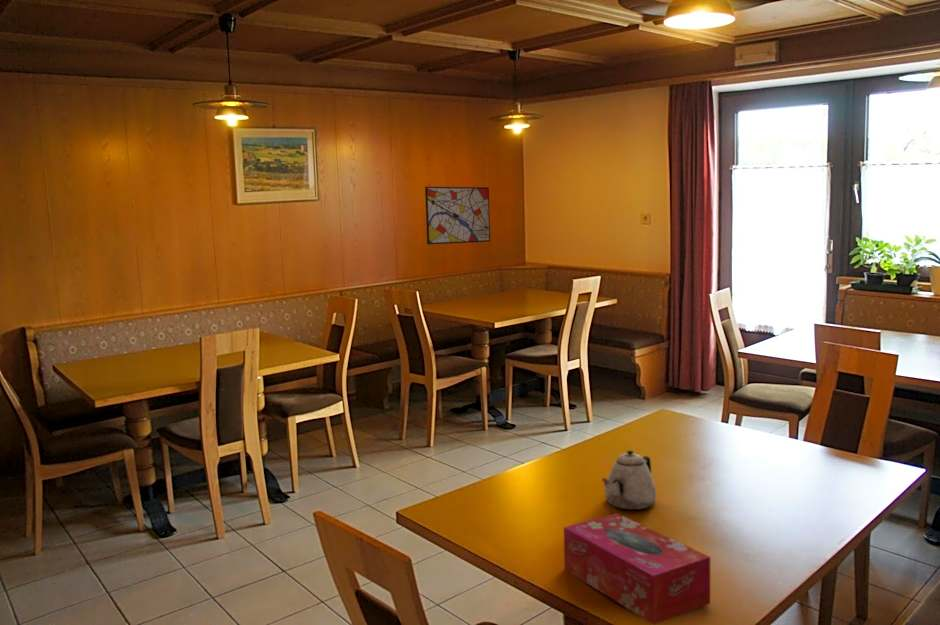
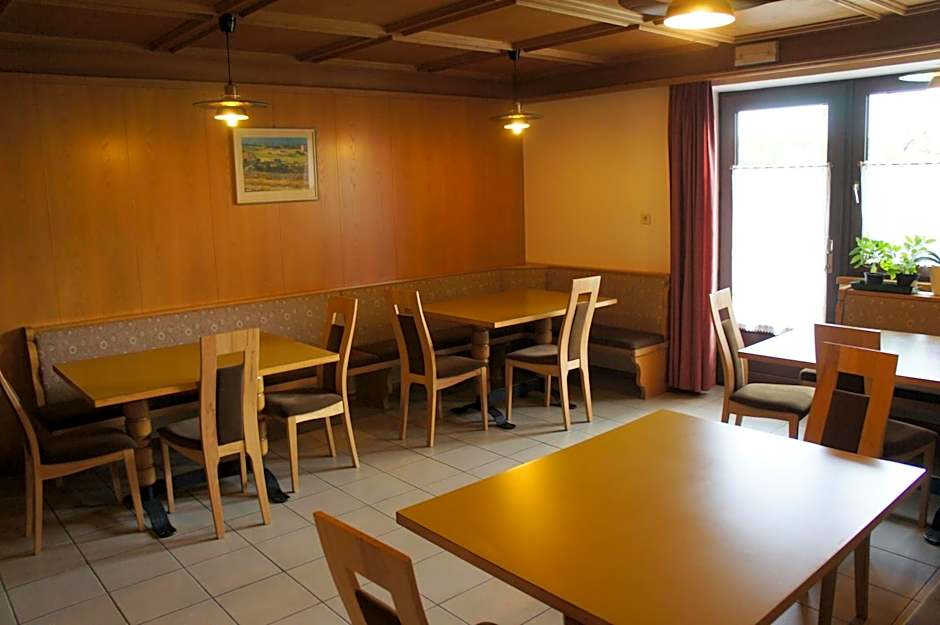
- tissue box [563,512,711,625]
- wall art [424,186,491,246]
- teapot [601,449,657,511]
